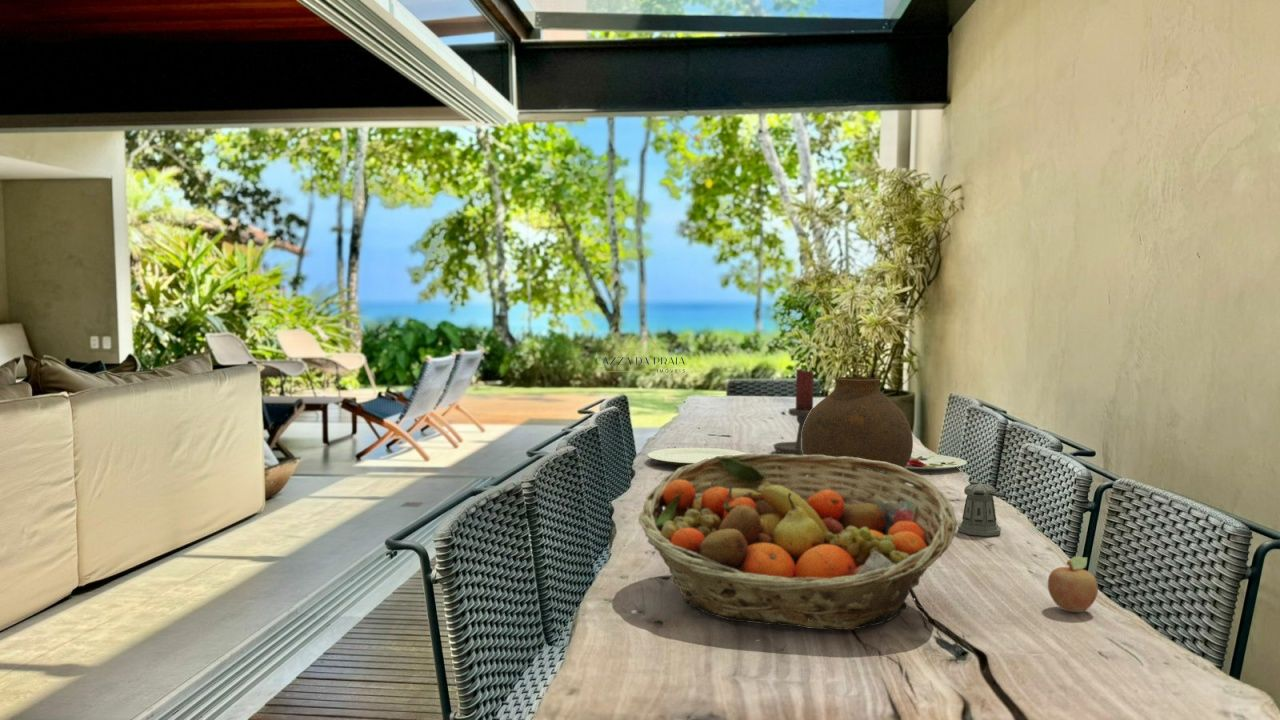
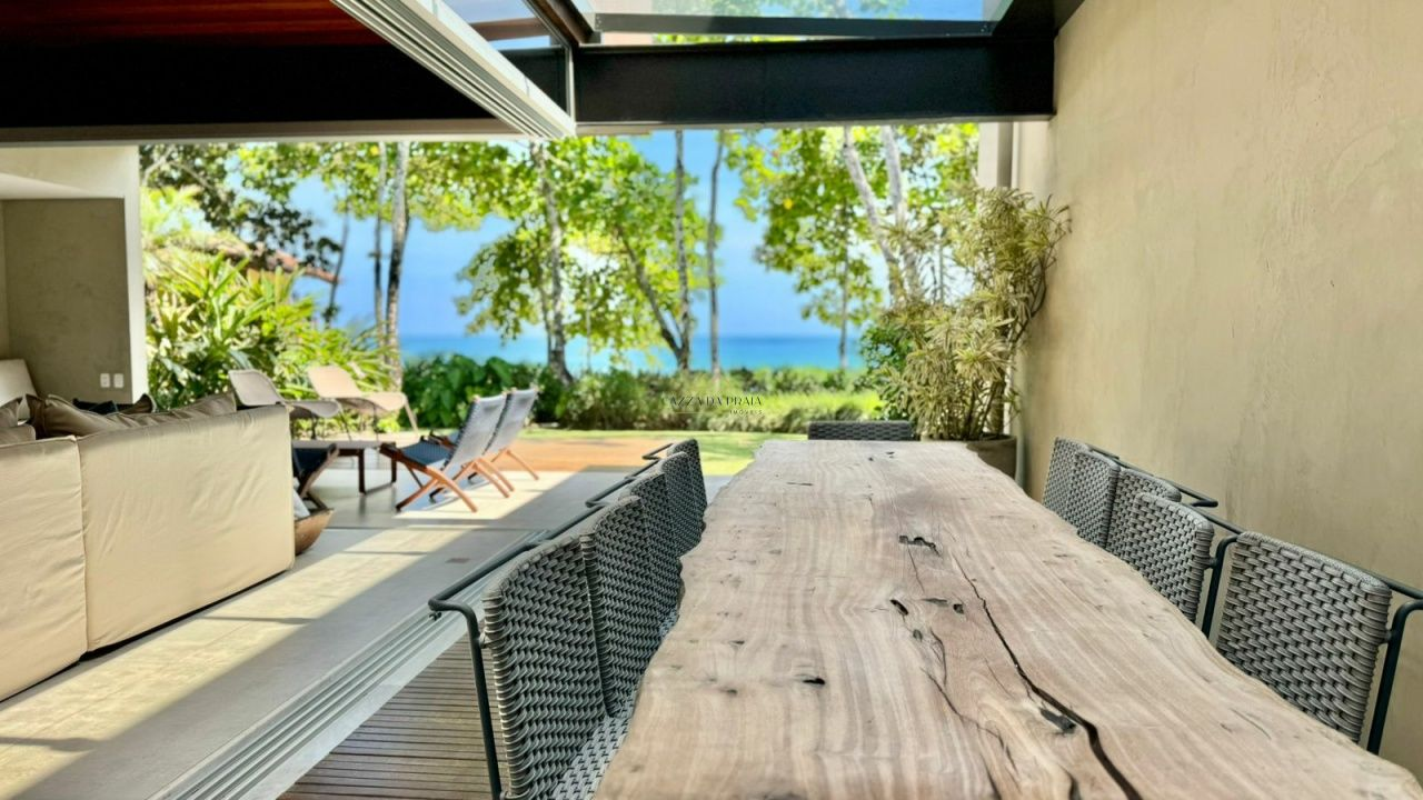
- fruit [1047,555,1099,613]
- plate [646,447,747,467]
- candle holder [772,368,815,456]
- plate [905,452,968,471]
- fruit basket [638,453,957,631]
- vase [802,376,914,493]
- pepper shaker [957,480,1007,537]
